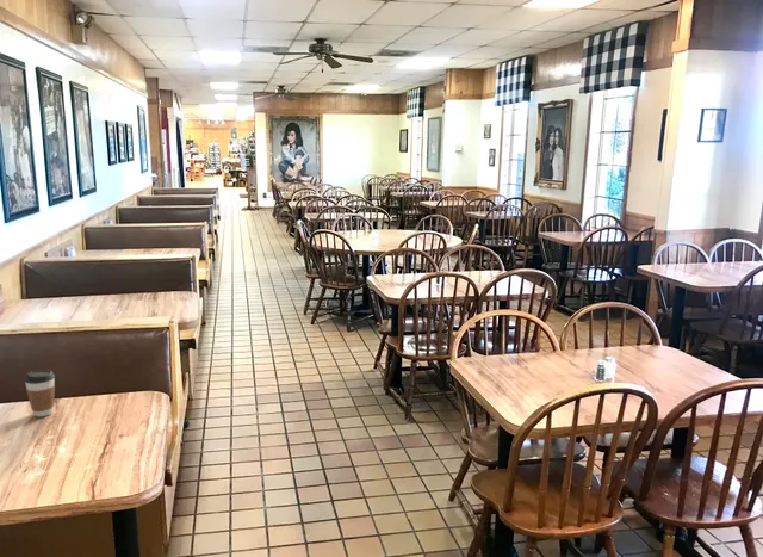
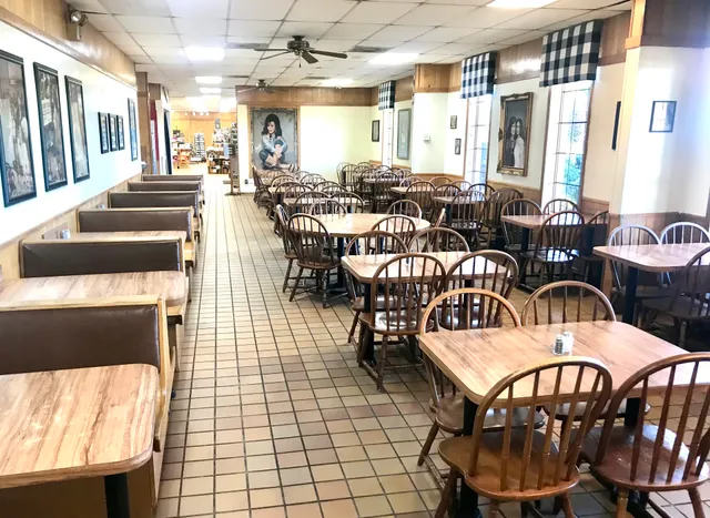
- coffee cup [24,369,56,417]
